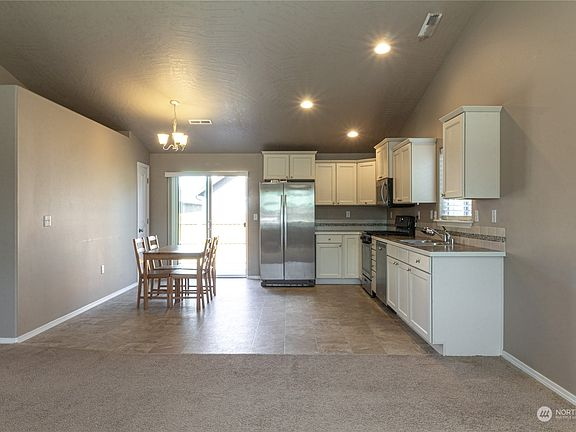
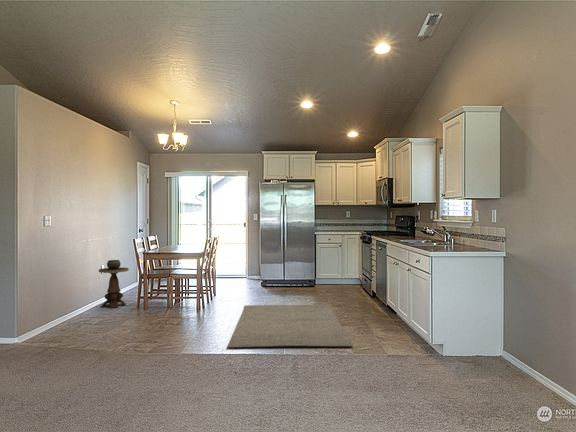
+ side table [98,259,130,309]
+ rug [226,304,353,348]
